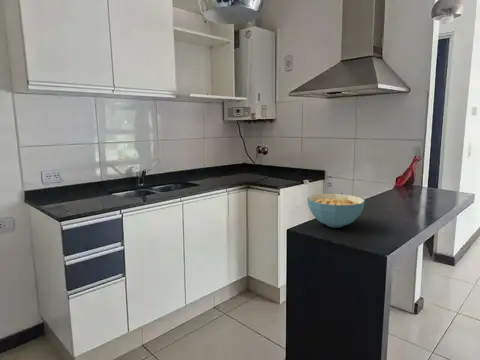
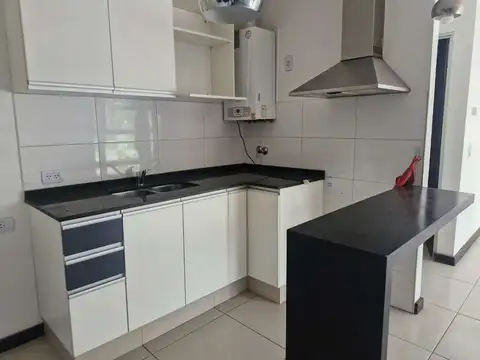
- cereal bowl [306,193,366,228]
